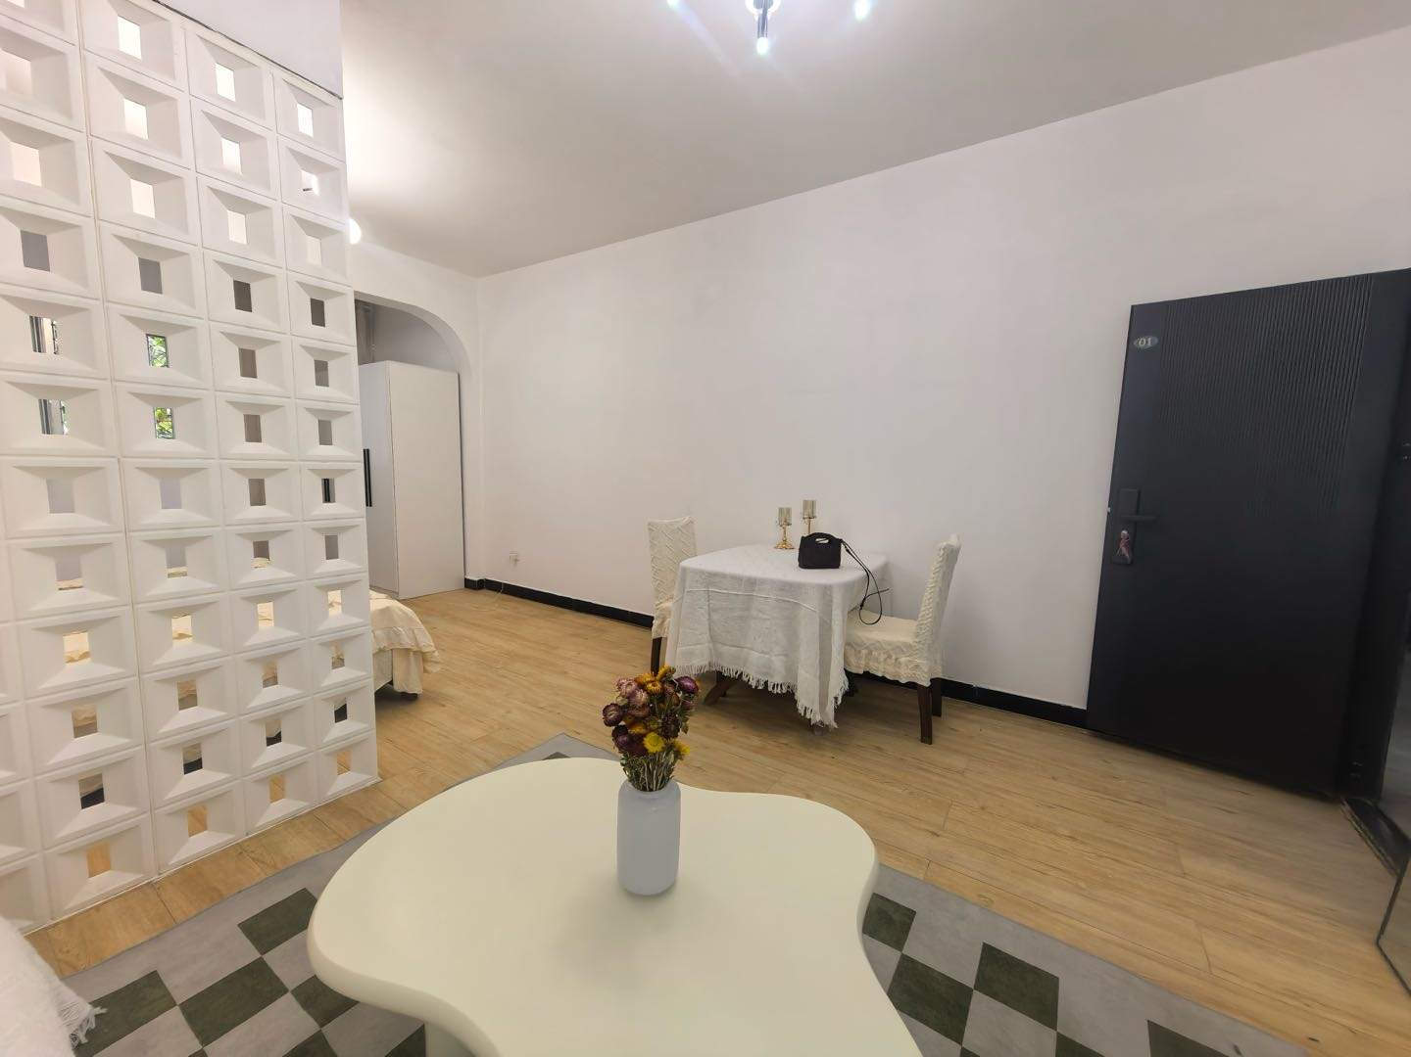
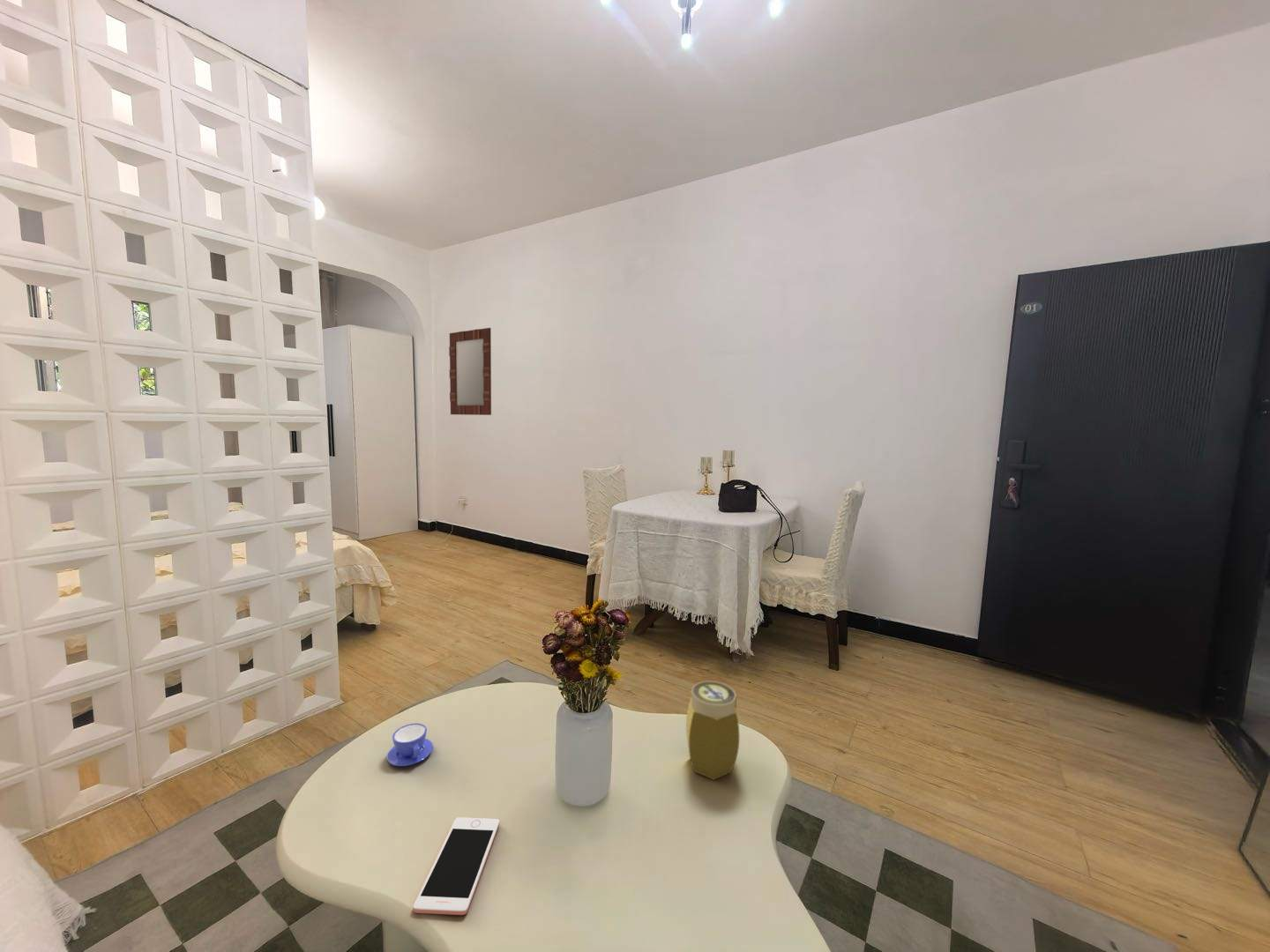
+ jar [685,681,740,781]
+ cell phone [413,816,501,916]
+ home mirror [448,327,492,416]
+ teacup [386,723,434,767]
